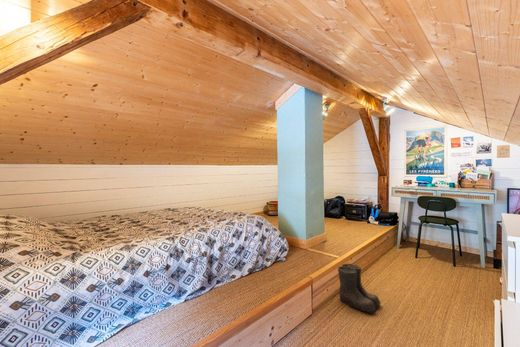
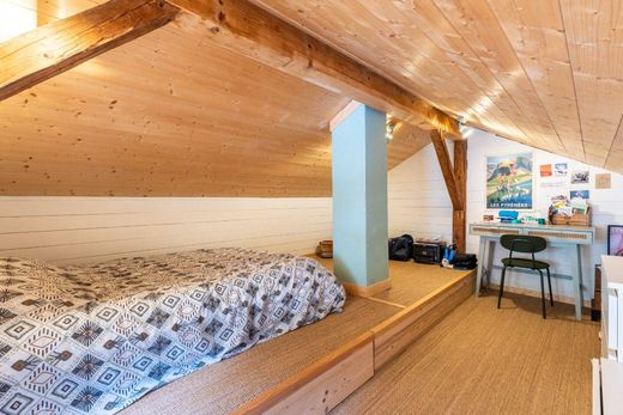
- boots [337,263,382,314]
